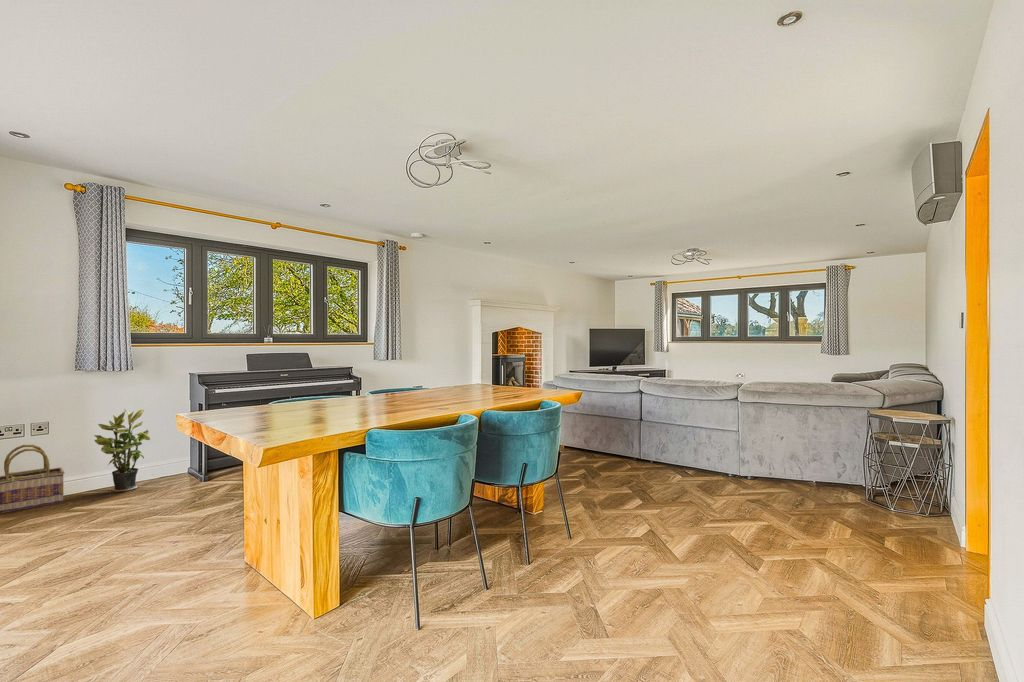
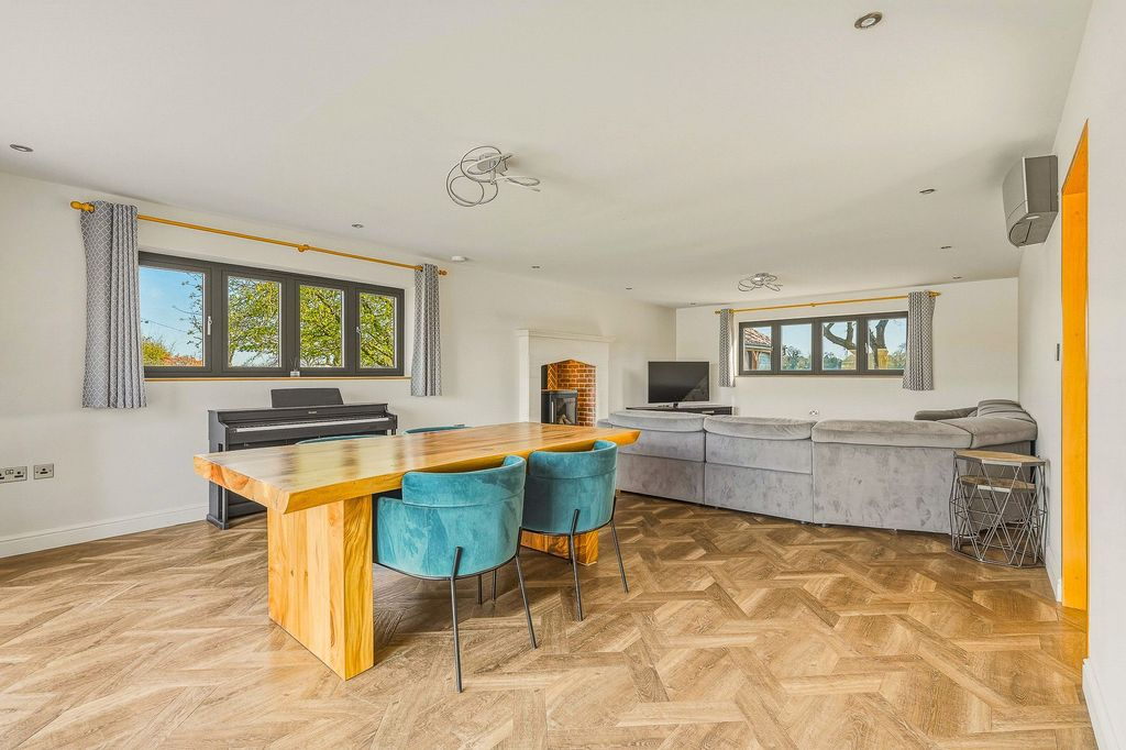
- potted plant [93,408,151,494]
- basket [0,444,65,514]
